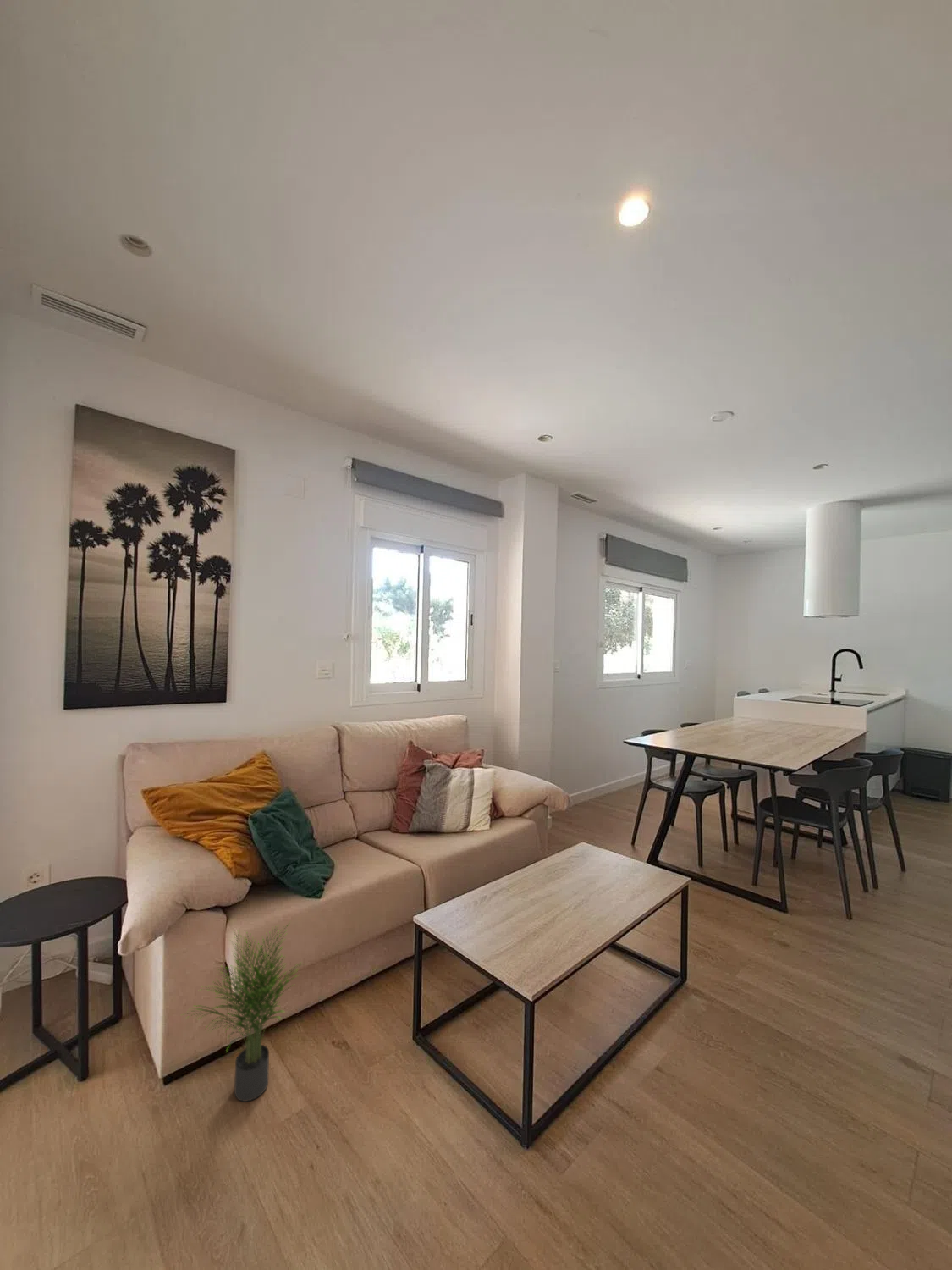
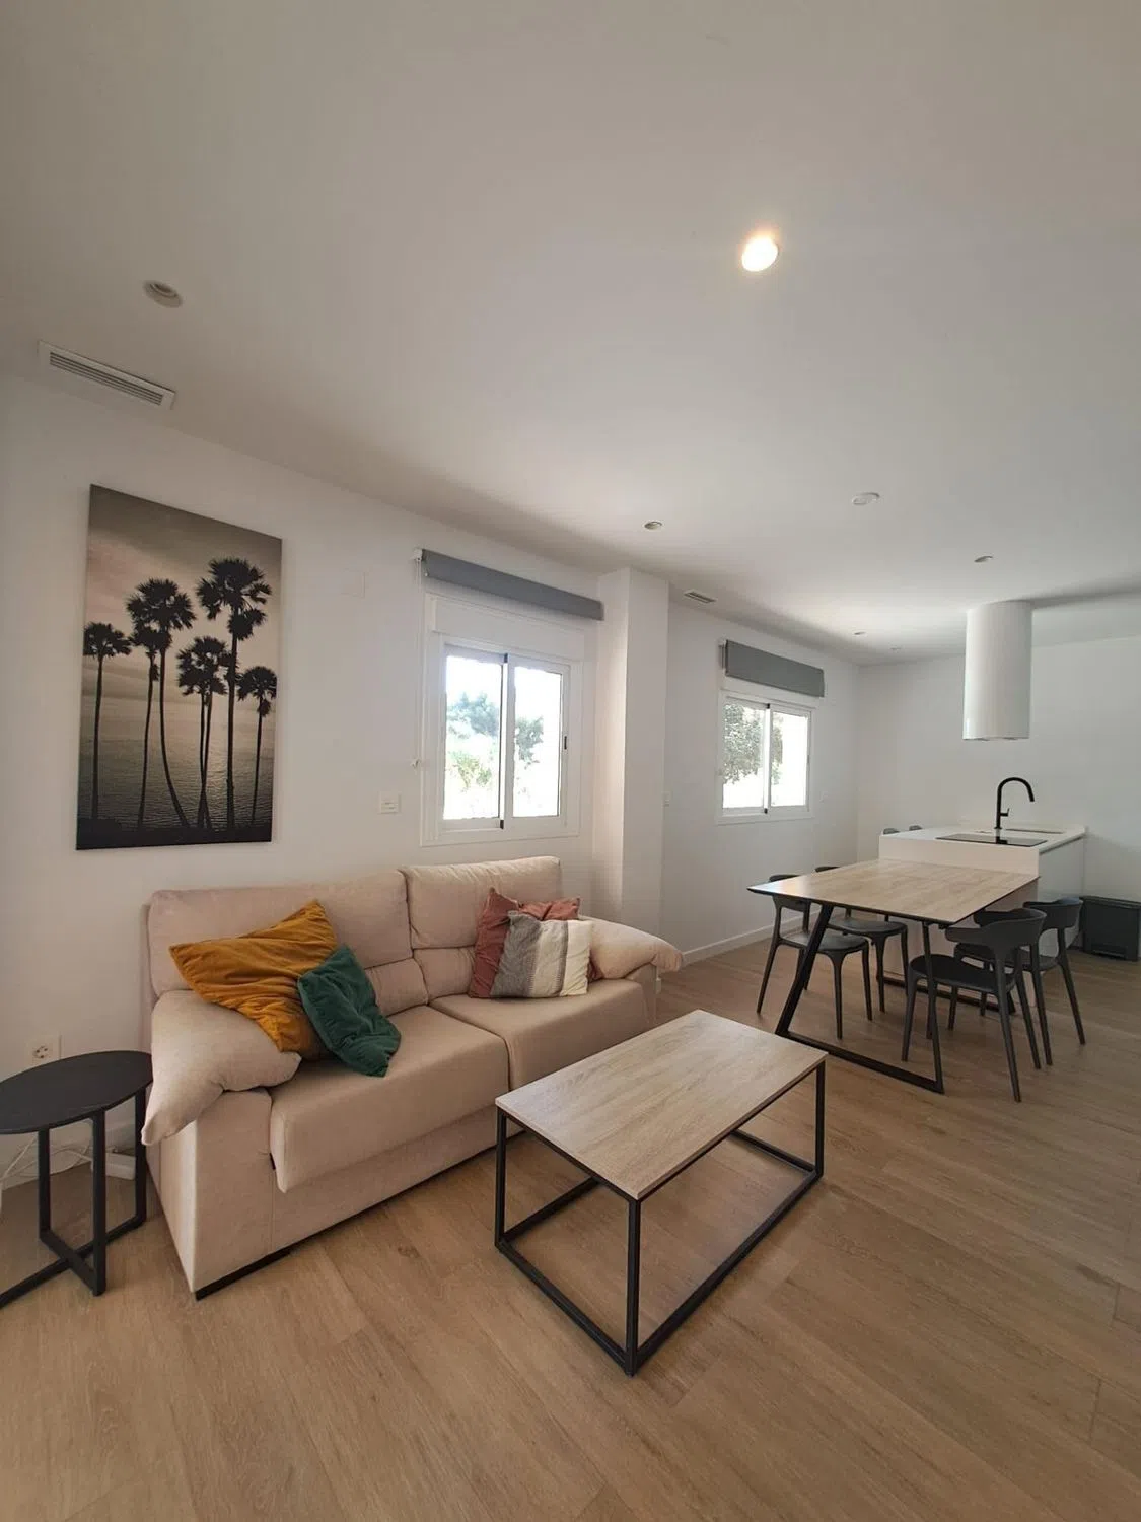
- potted plant [179,920,307,1102]
